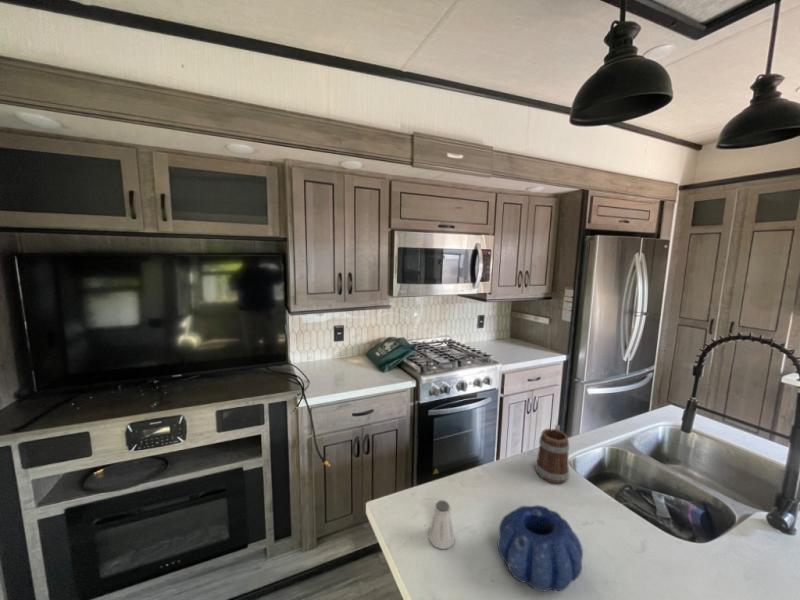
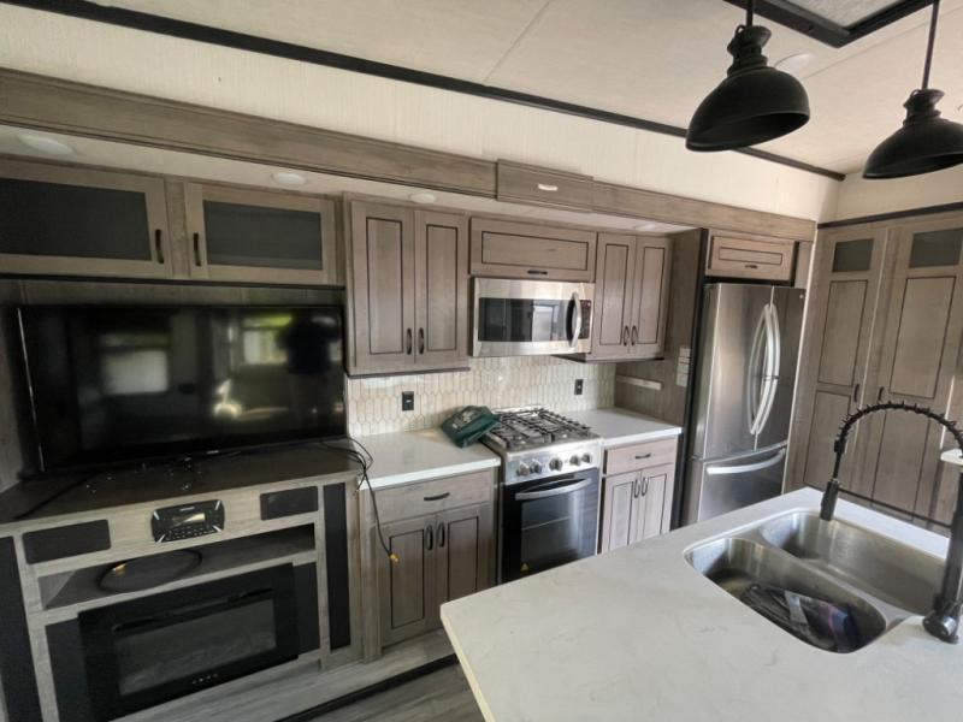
- saltshaker [427,499,456,550]
- mug [534,424,570,484]
- decorative bowl [497,504,584,593]
